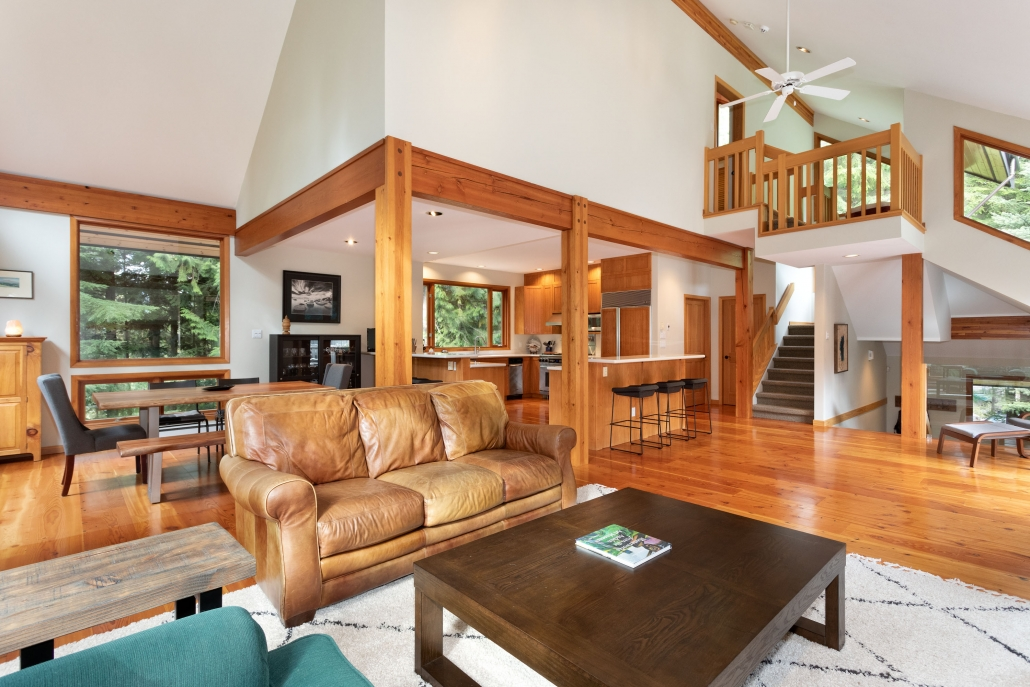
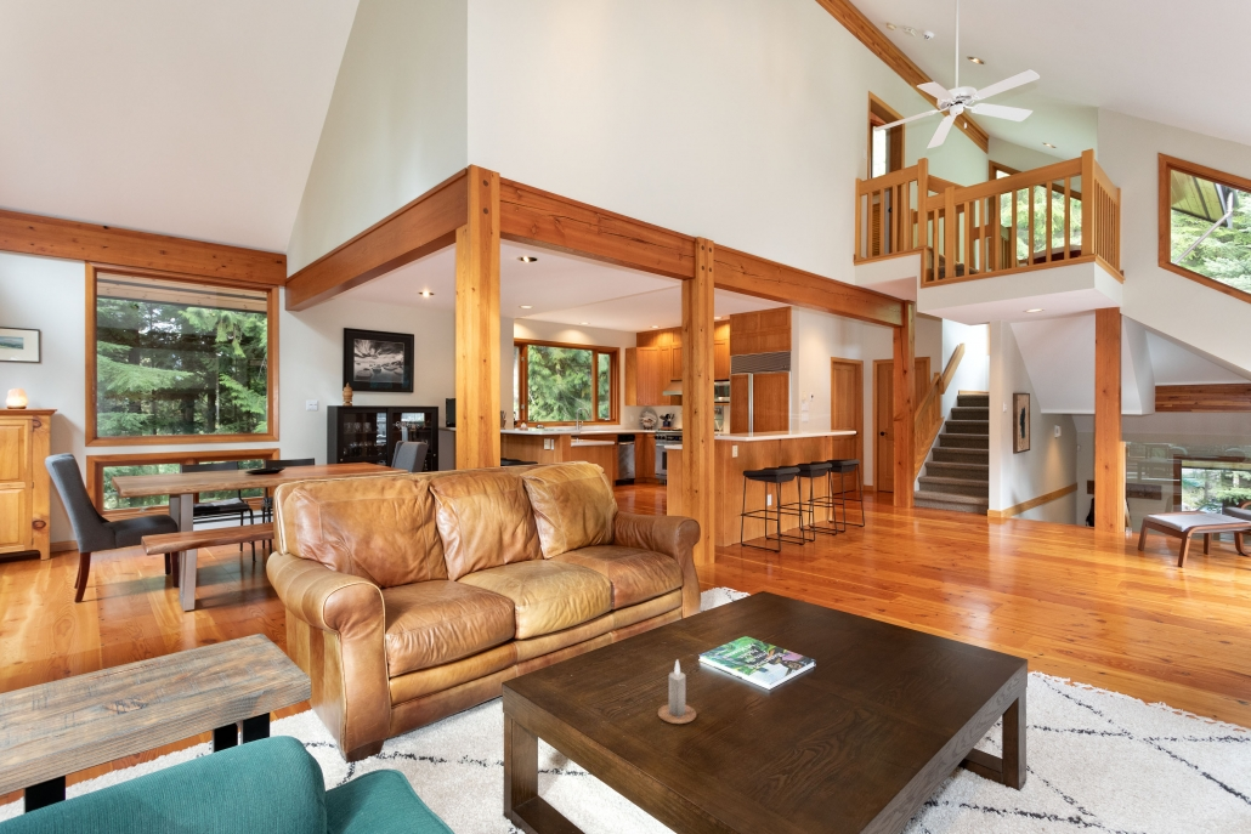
+ candle [657,658,697,725]
